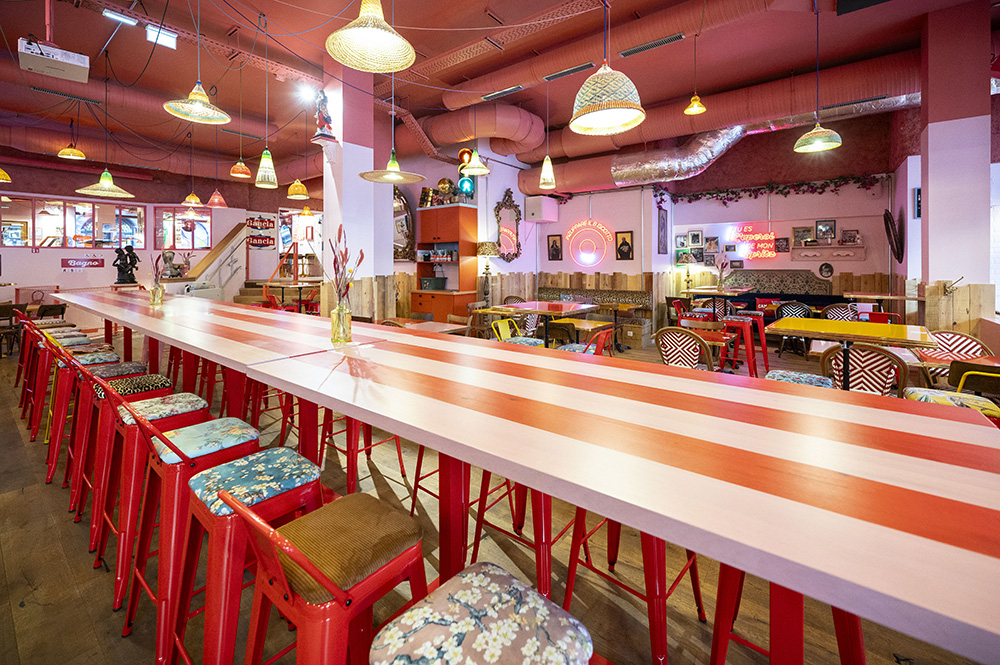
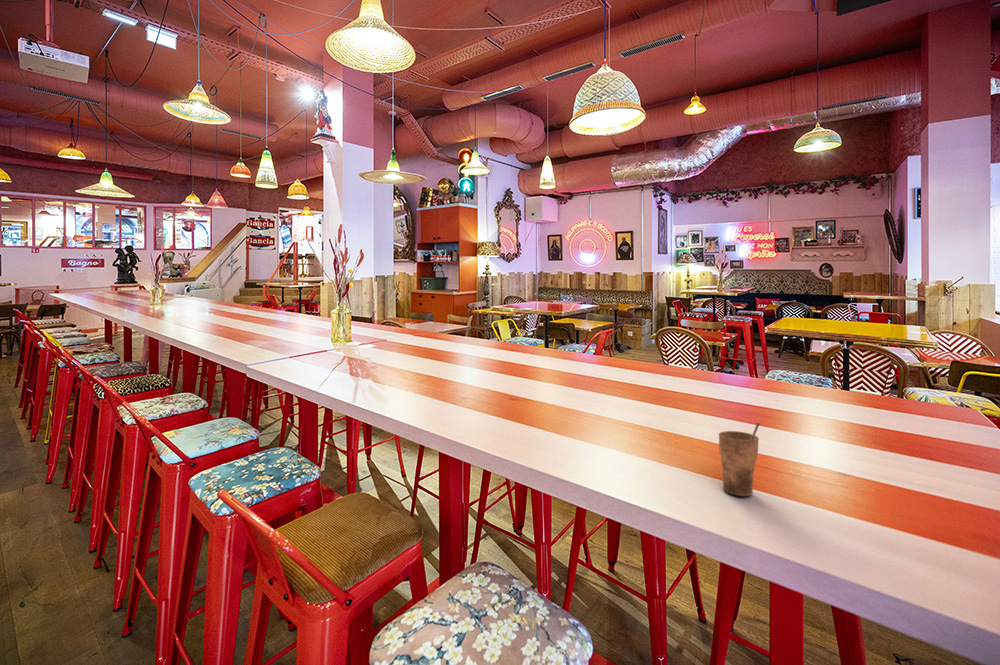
+ cup [718,422,760,497]
